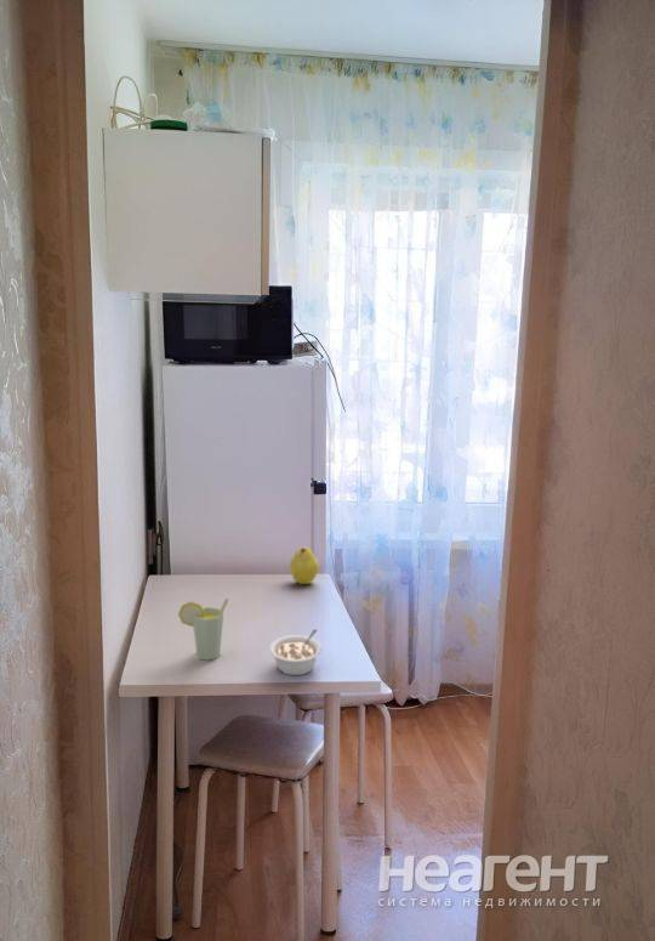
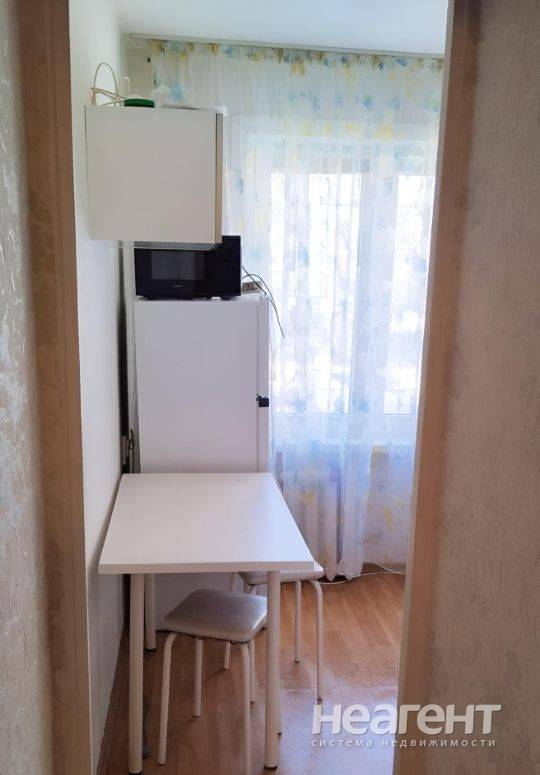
- legume [268,628,323,676]
- fruit [289,546,320,585]
- cup [177,597,229,662]
